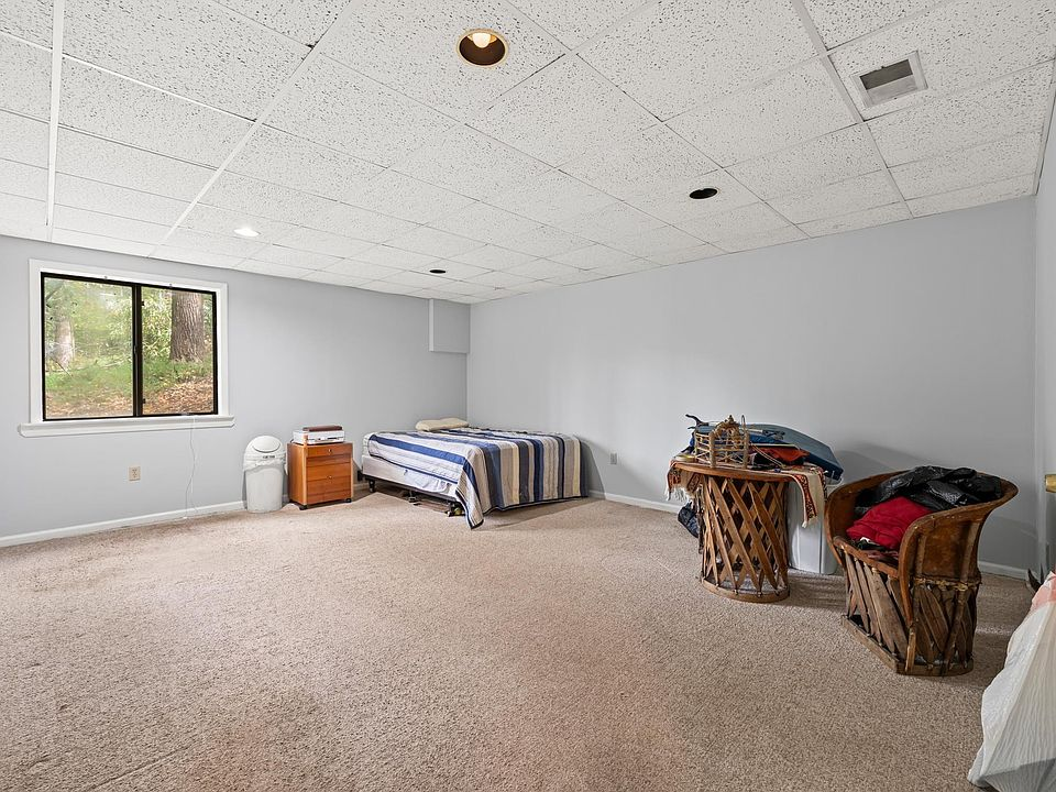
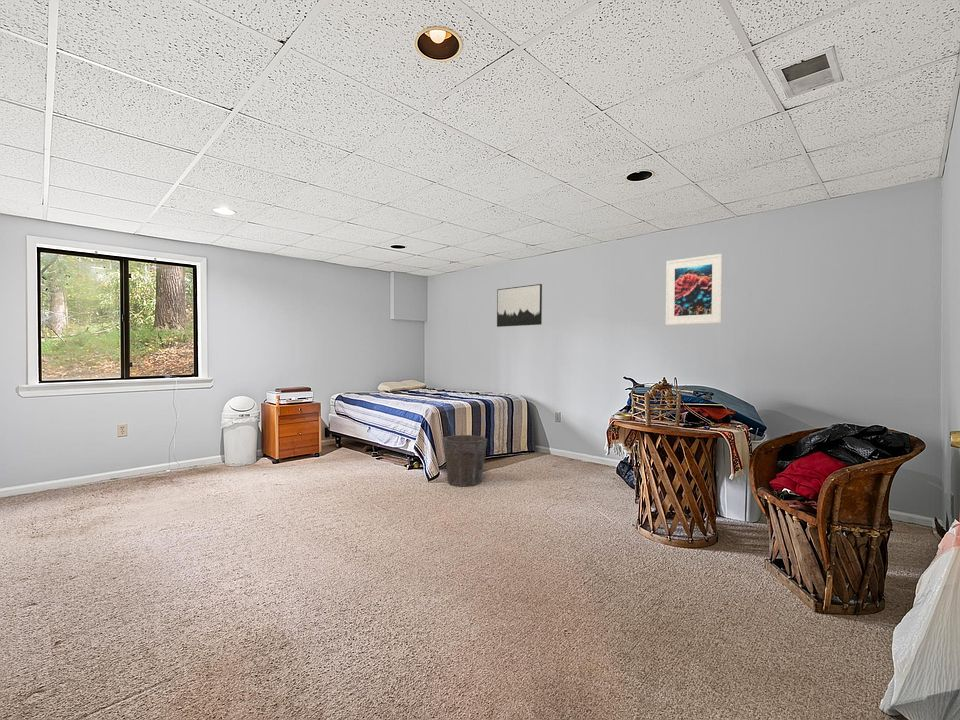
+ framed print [665,253,724,326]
+ waste bin [442,434,489,487]
+ wall art [496,283,543,328]
